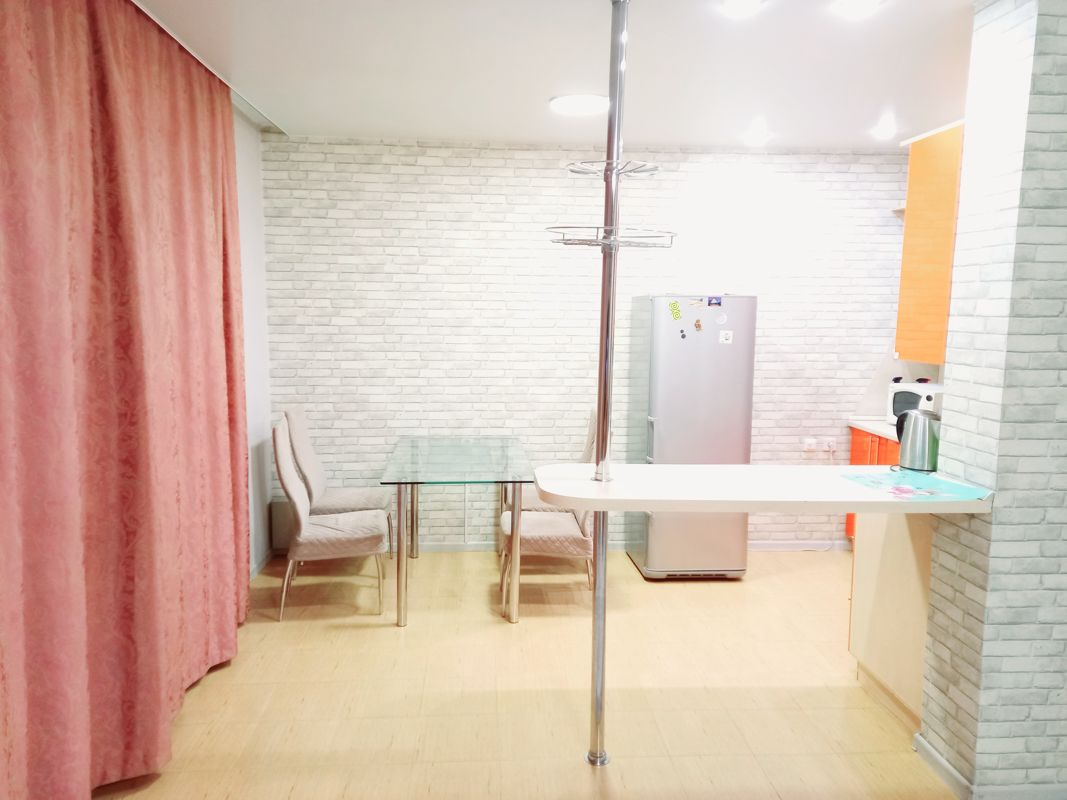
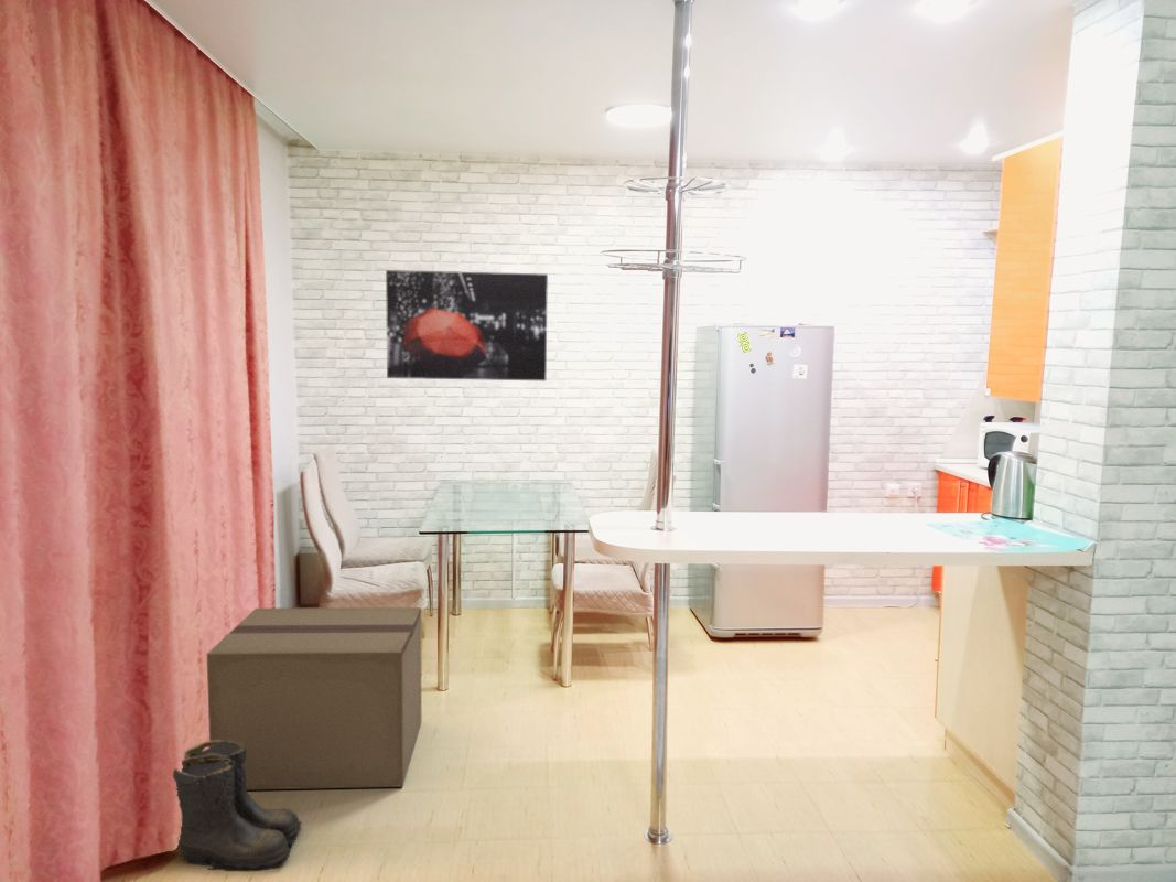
+ wall art [385,269,549,381]
+ boots [172,740,303,873]
+ cardboard box [206,606,422,790]
